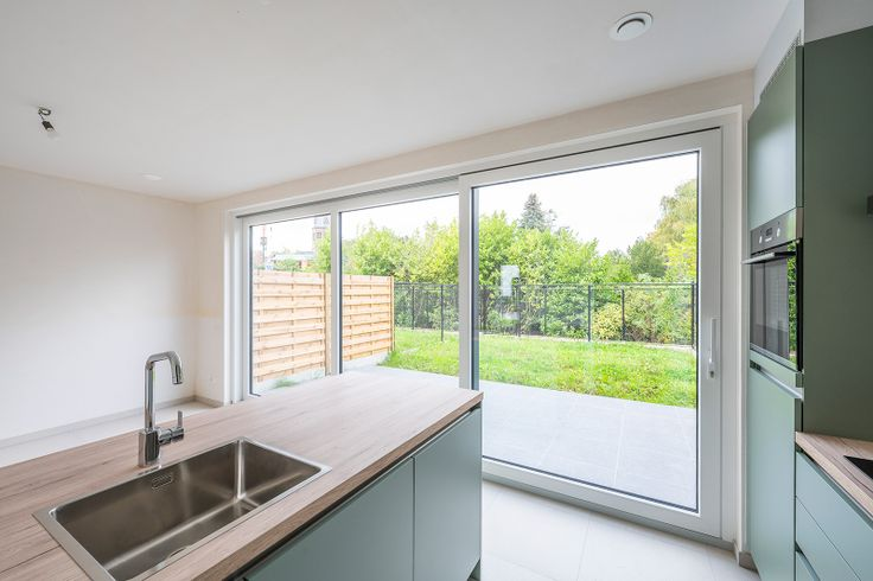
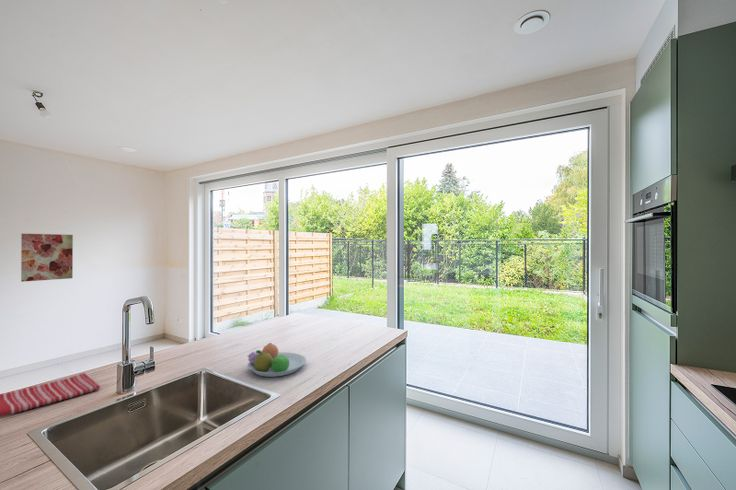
+ dish towel [0,372,101,418]
+ wall art [20,233,74,283]
+ fruit bowl [246,342,307,378]
